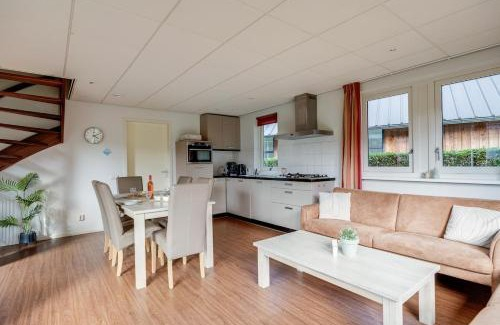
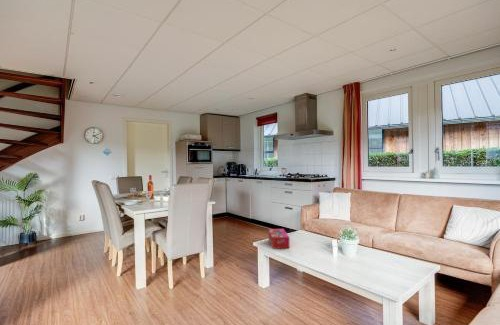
+ tissue box [267,228,291,250]
